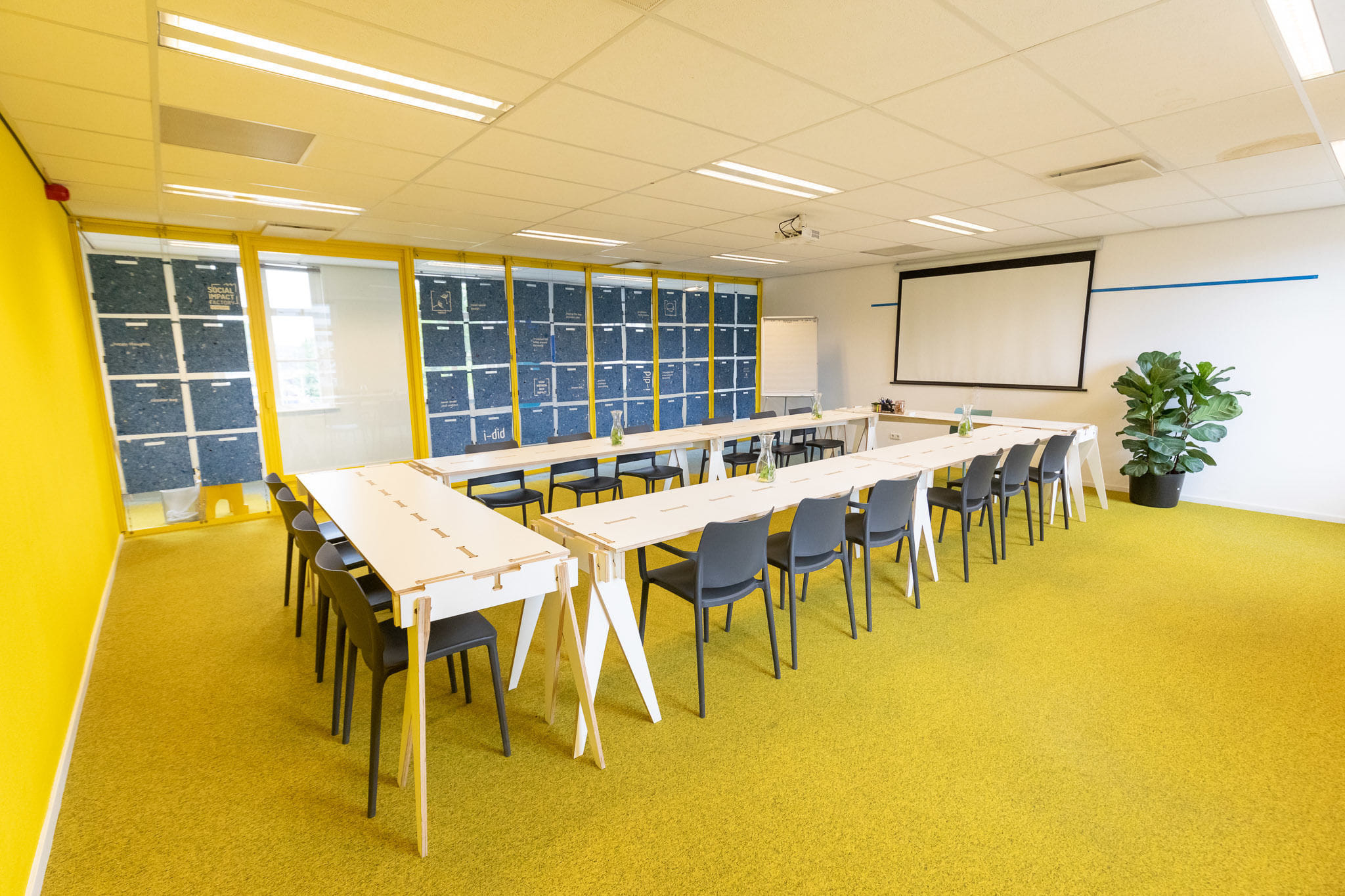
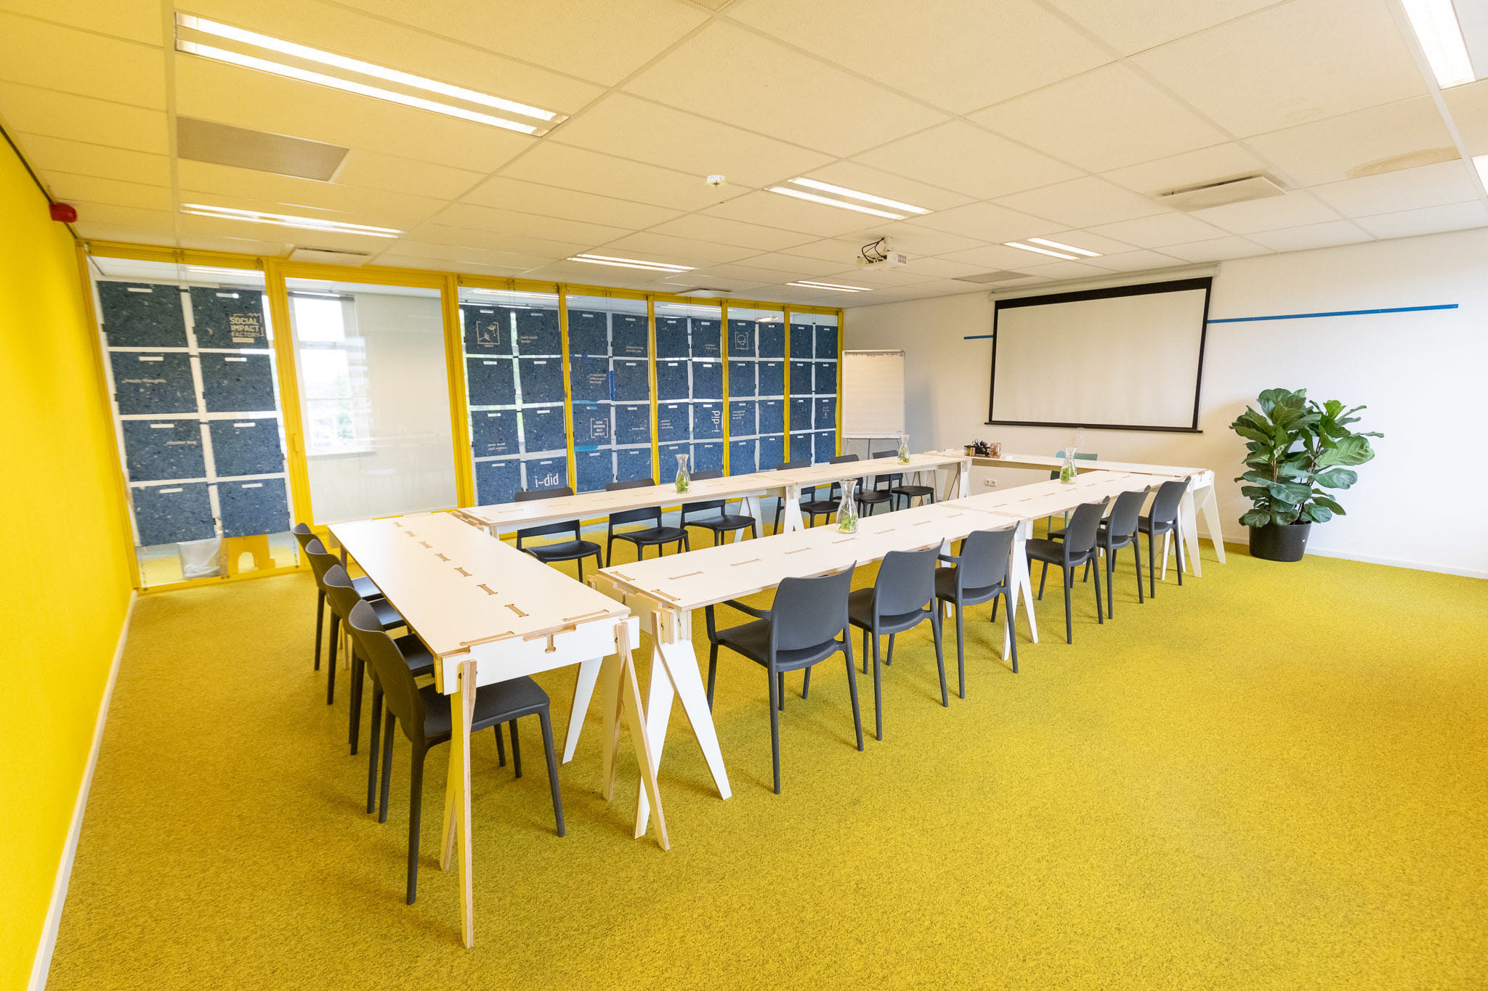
+ smoke detector [704,175,728,188]
